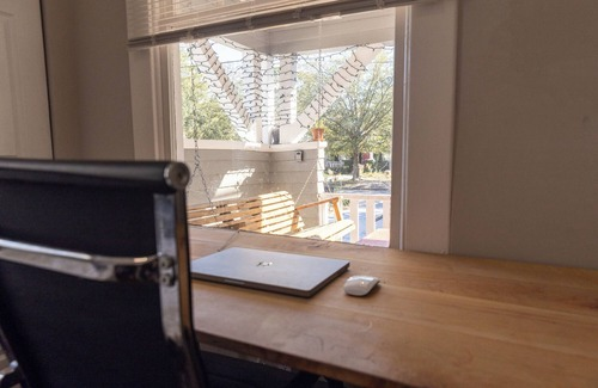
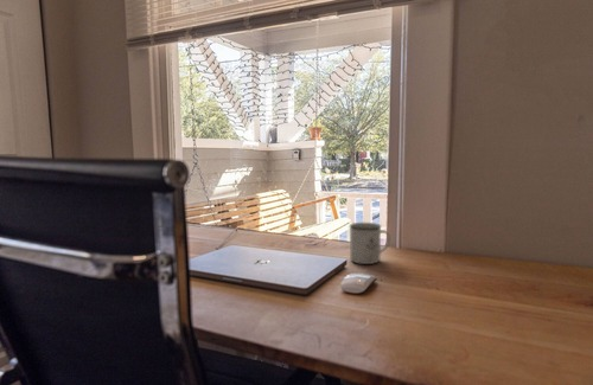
+ mug [349,222,391,265]
